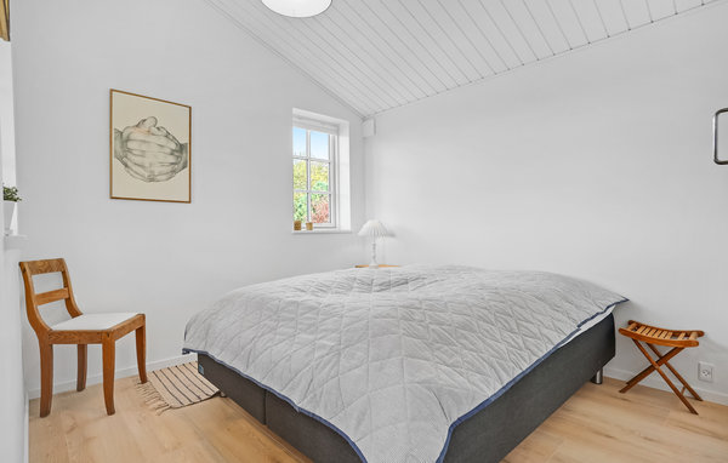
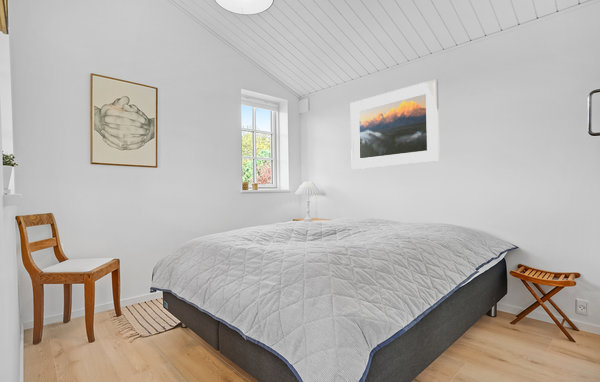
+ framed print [350,78,441,170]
